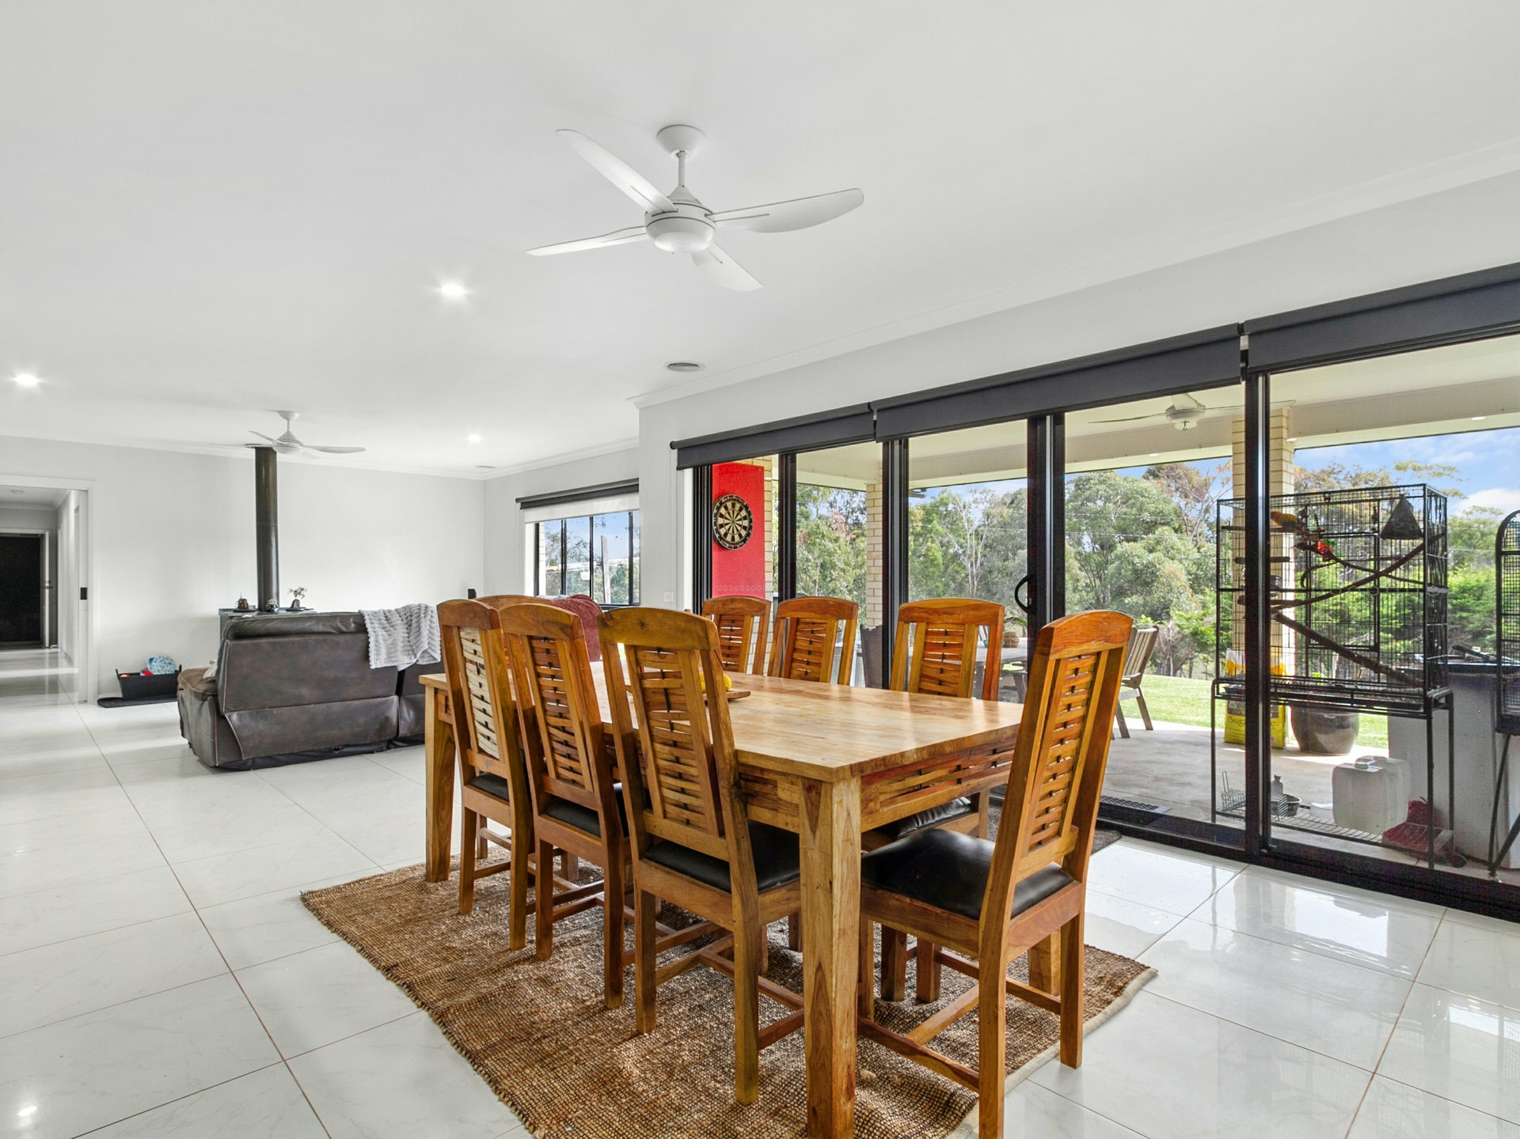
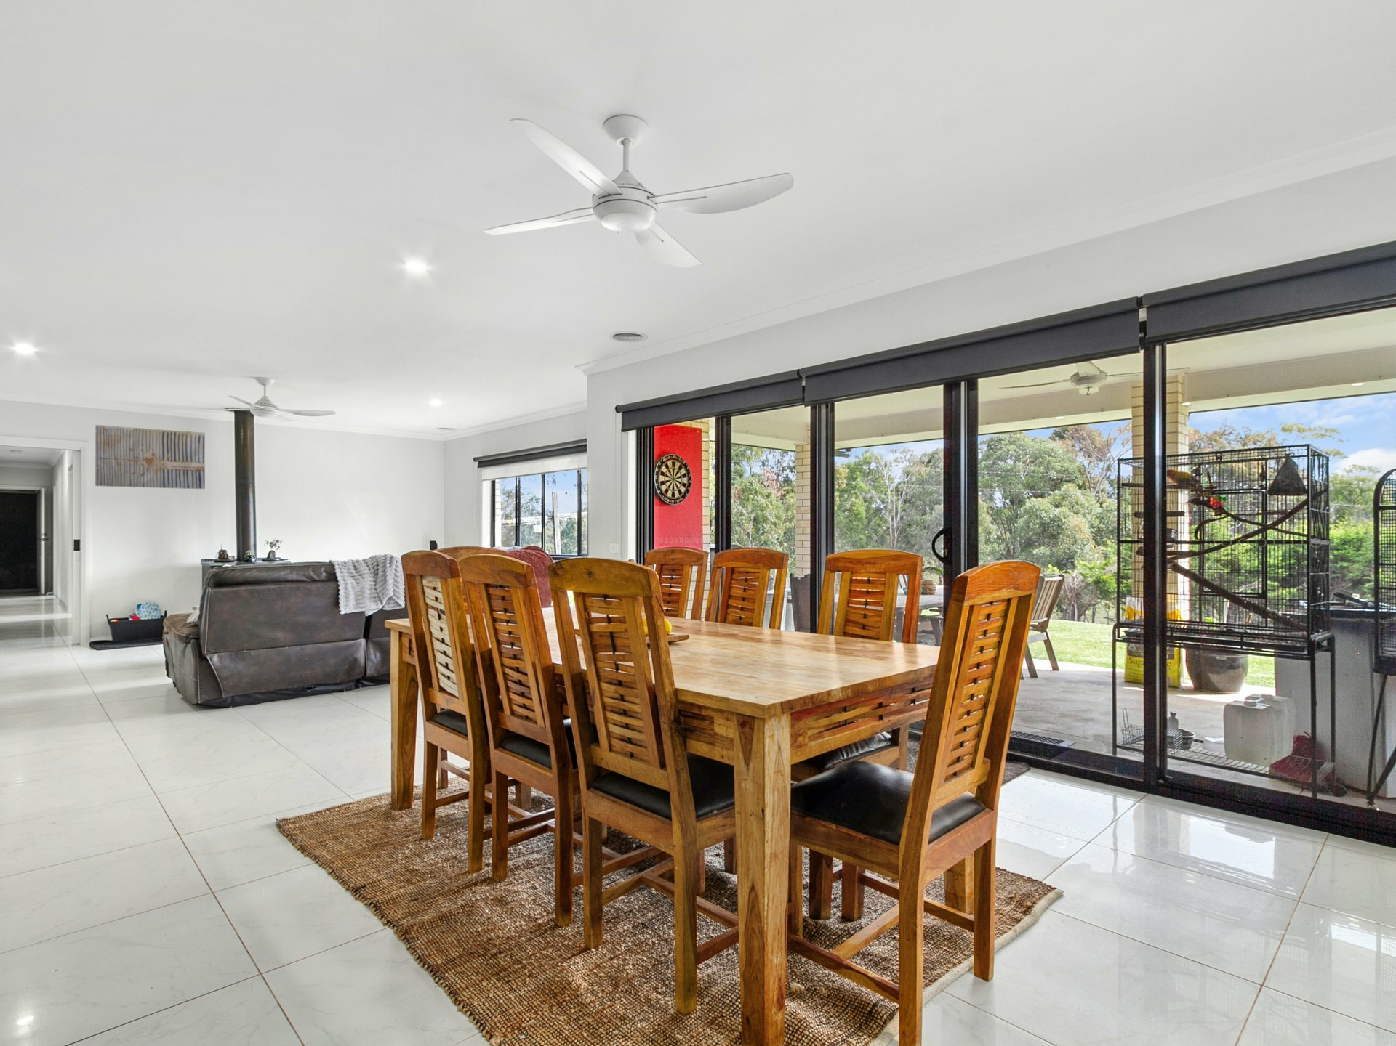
+ wall art [95,424,206,490]
